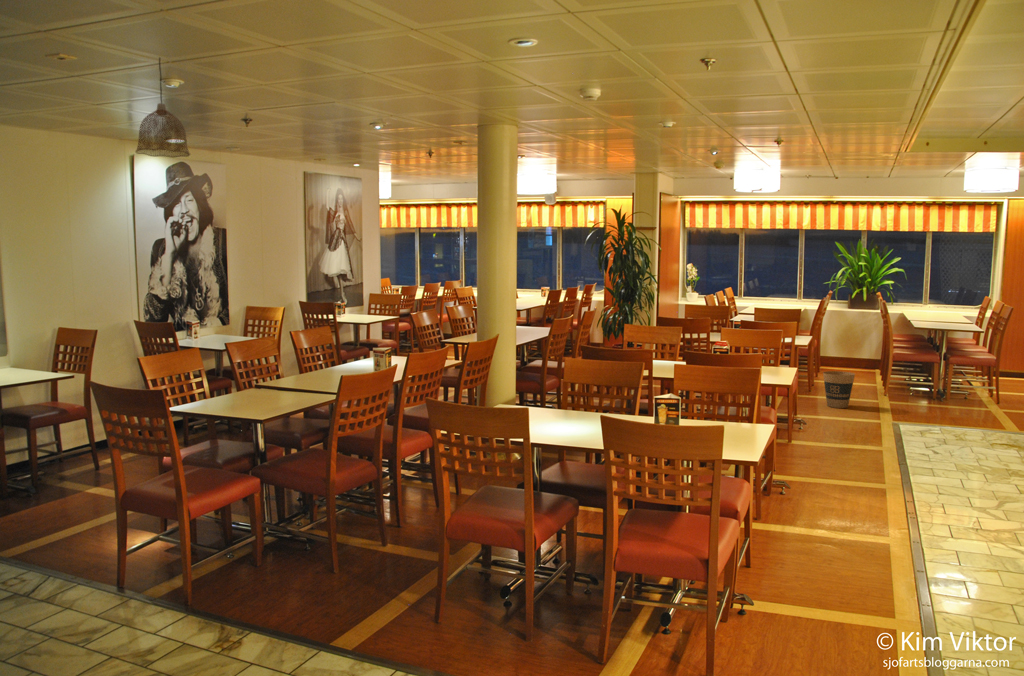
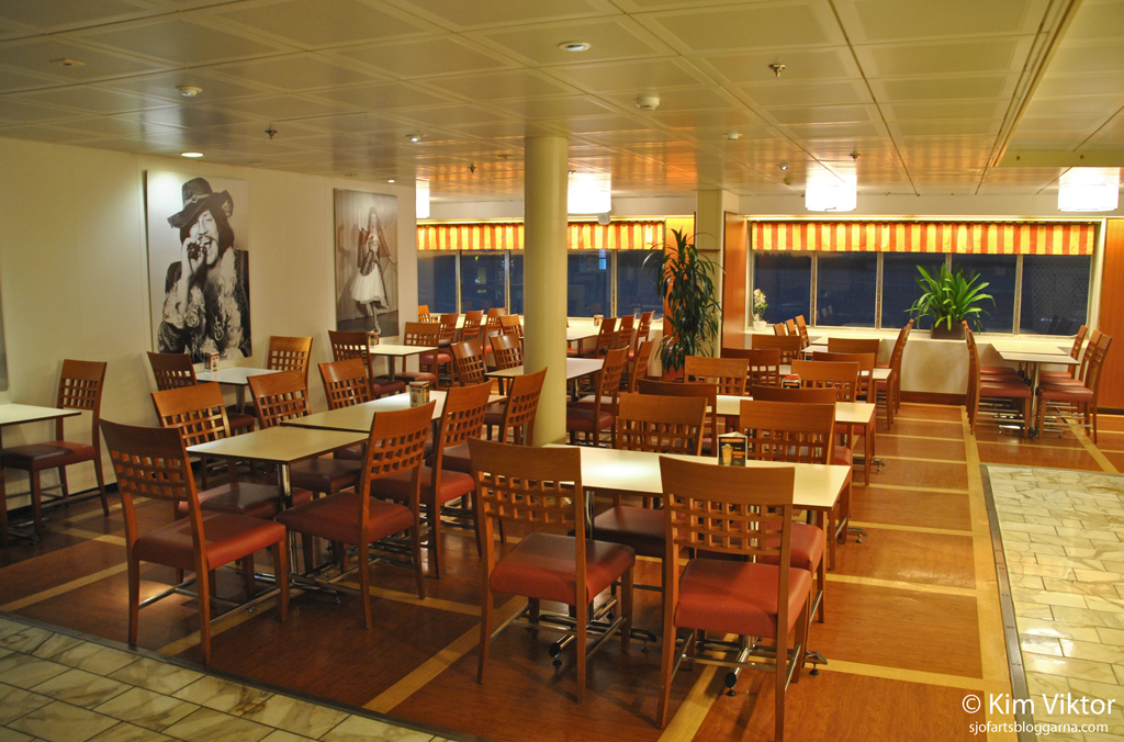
- pendant lamp [134,56,191,158]
- trash can [822,370,856,409]
